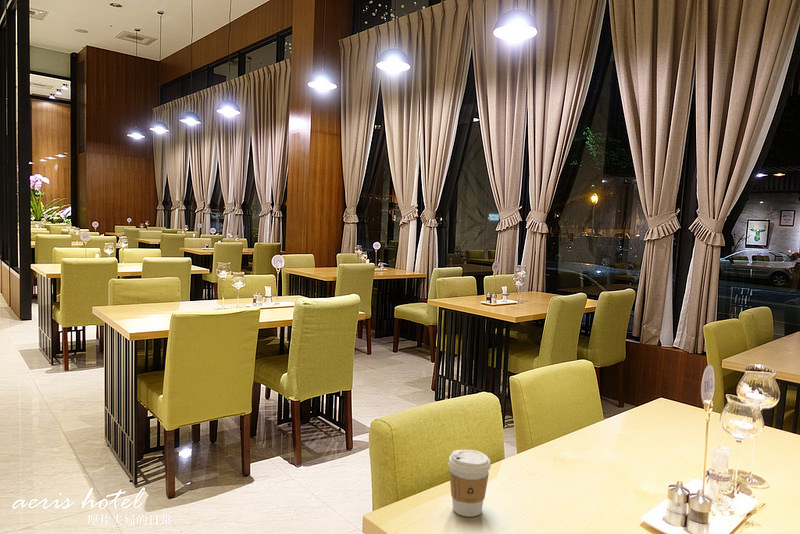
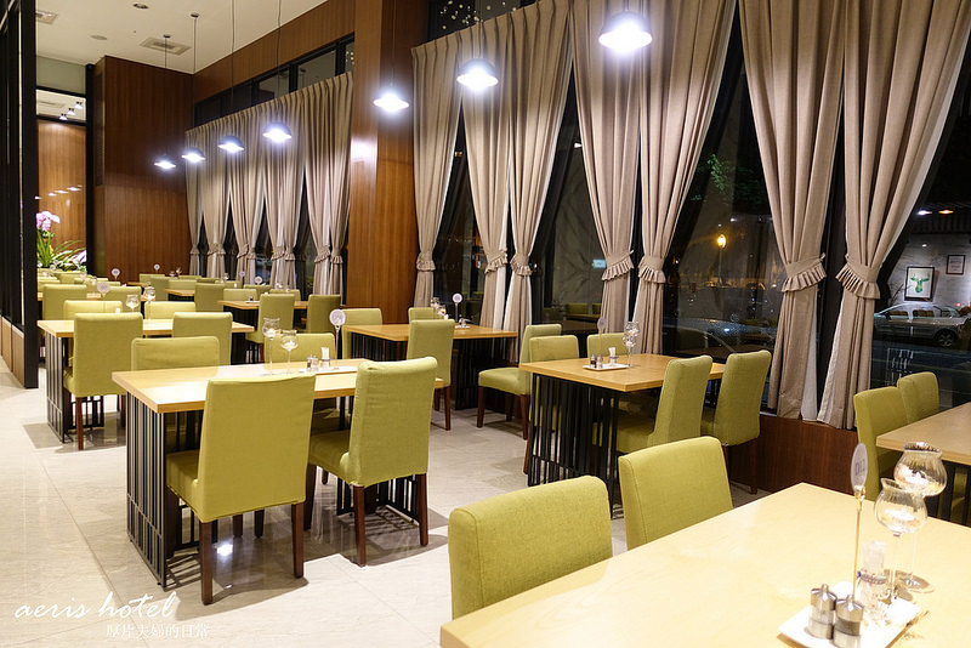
- coffee cup [448,449,491,518]
